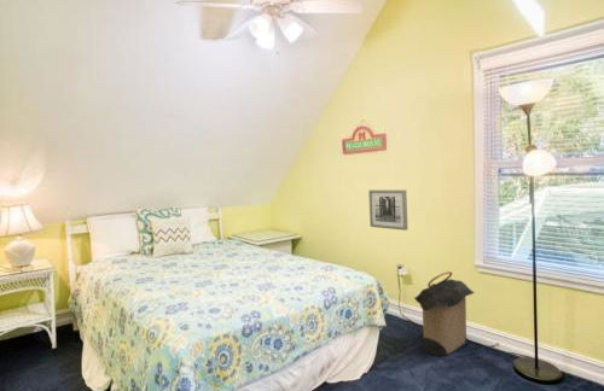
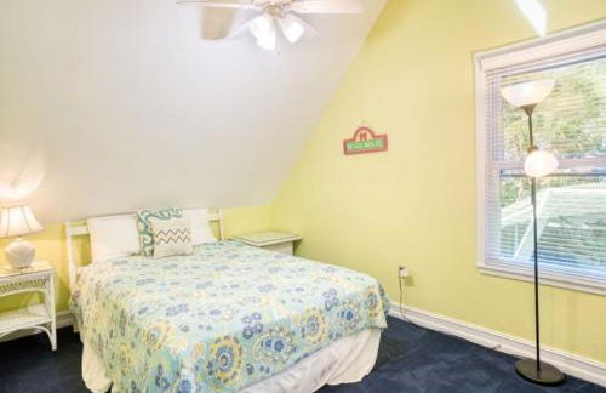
- laundry hamper [413,270,476,357]
- wall art [367,189,408,232]
